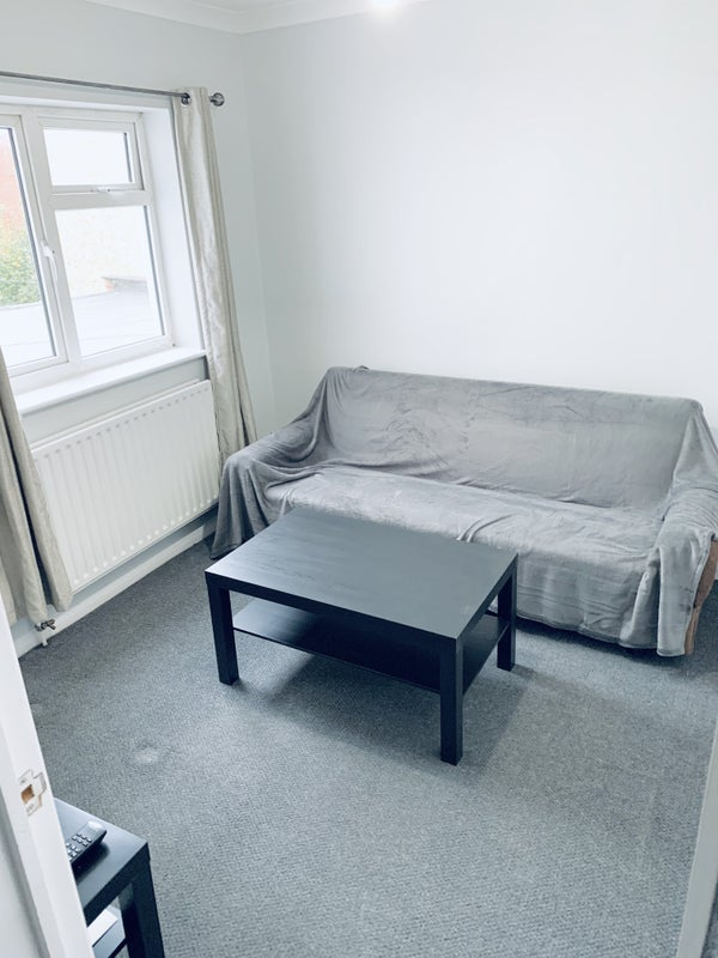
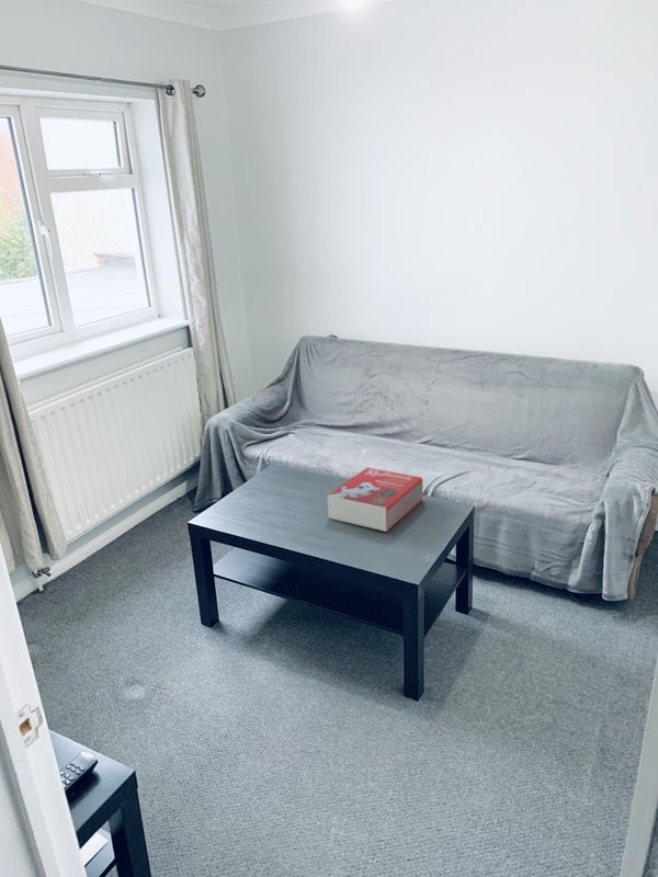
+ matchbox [327,467,423,533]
